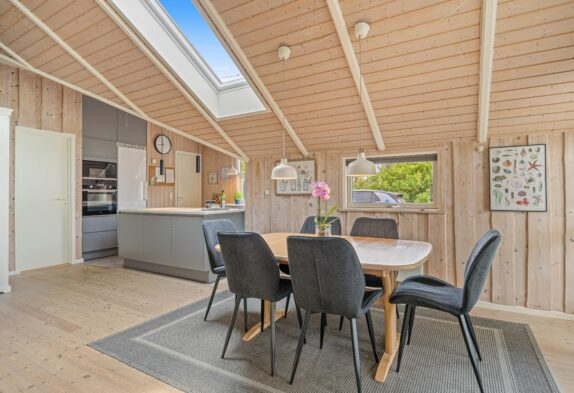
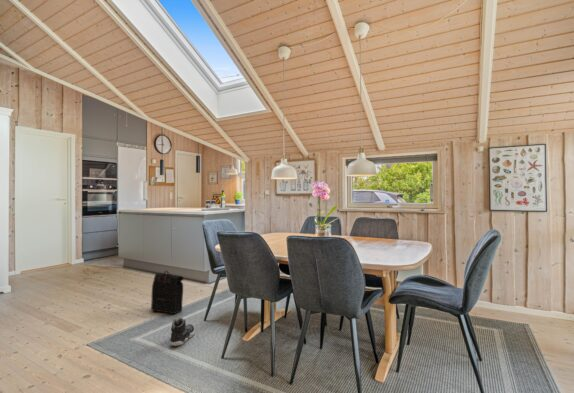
+ sneaker [169,317,196,347]
+ backpack [150,270,184,315]
